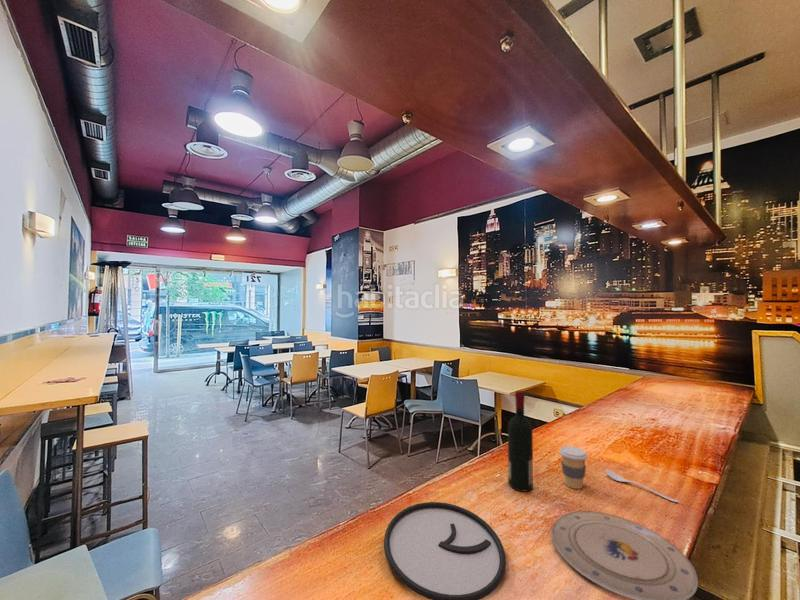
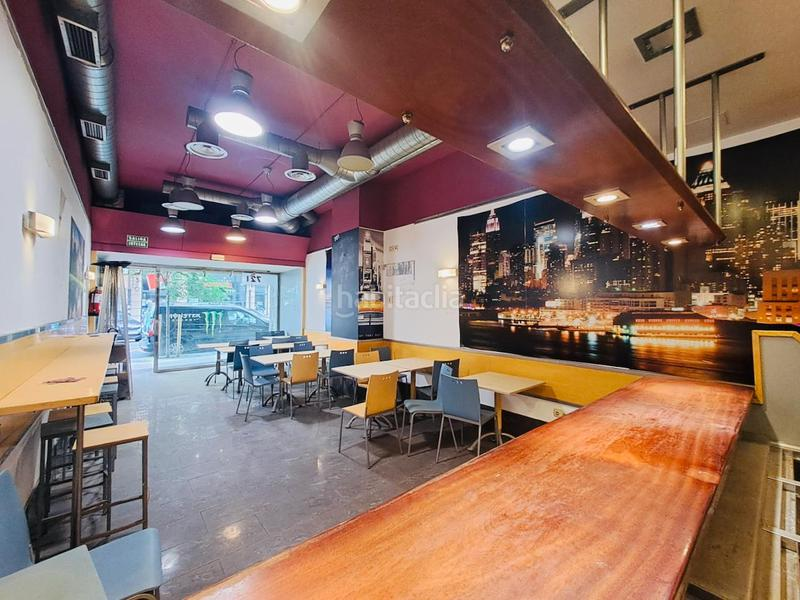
- coffee cup [558,445,589,490]
- spoon [605,468,680,503]
- alcohol [507,390,534,492]
- plate [383,501,507,600]
- plate [550,510,699,600]
